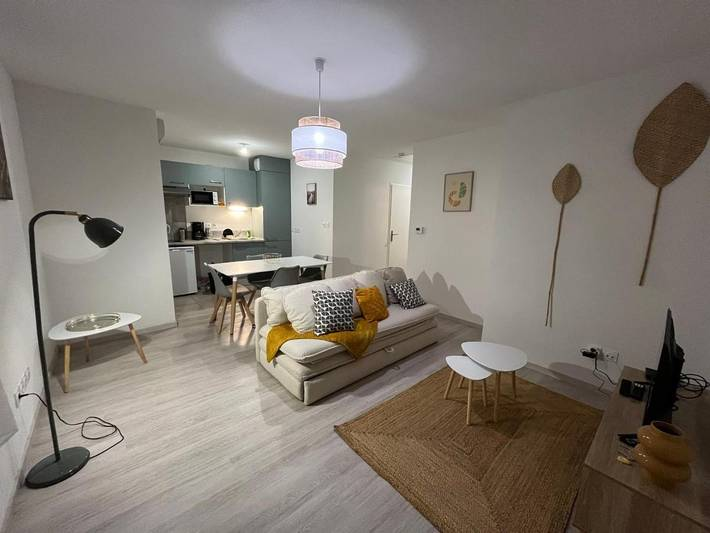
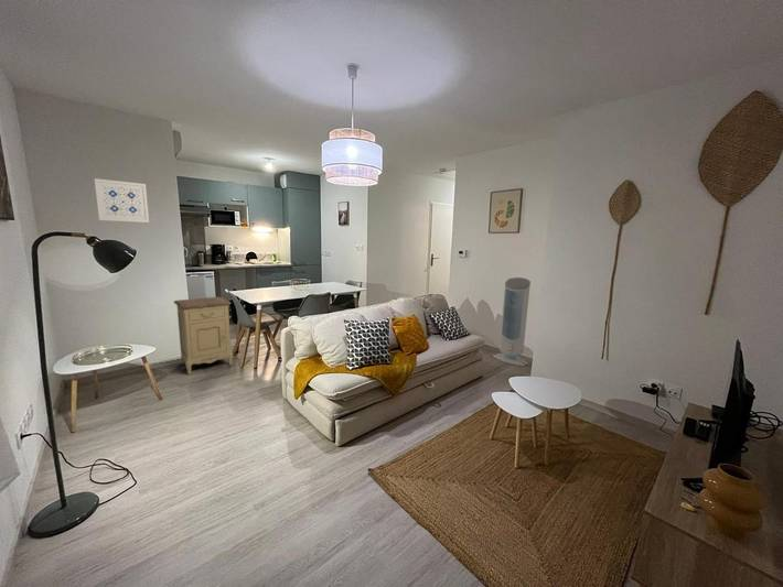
+ air purifier [492,276,532,368]
+ wall art [94,177,150,224]
+ nightstand [173,295,234,376]
